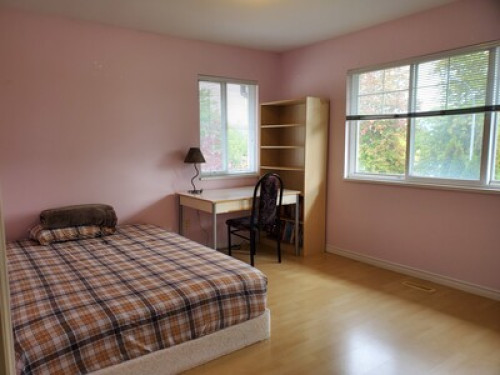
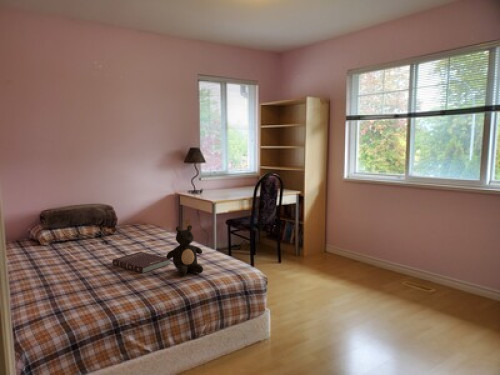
+ teddy bear [165,224,204,277]
+ book [111,251,171,274]
